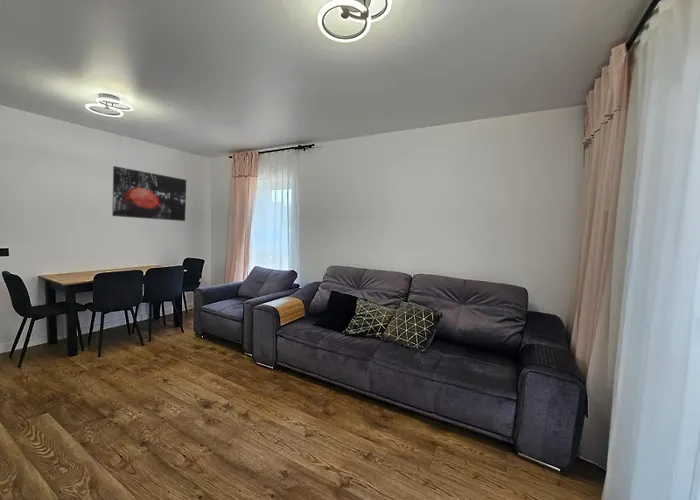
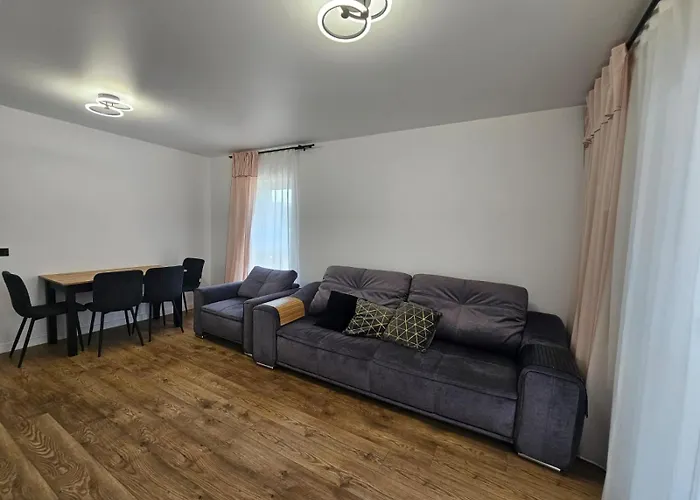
- wall art [111,165,187,222]
